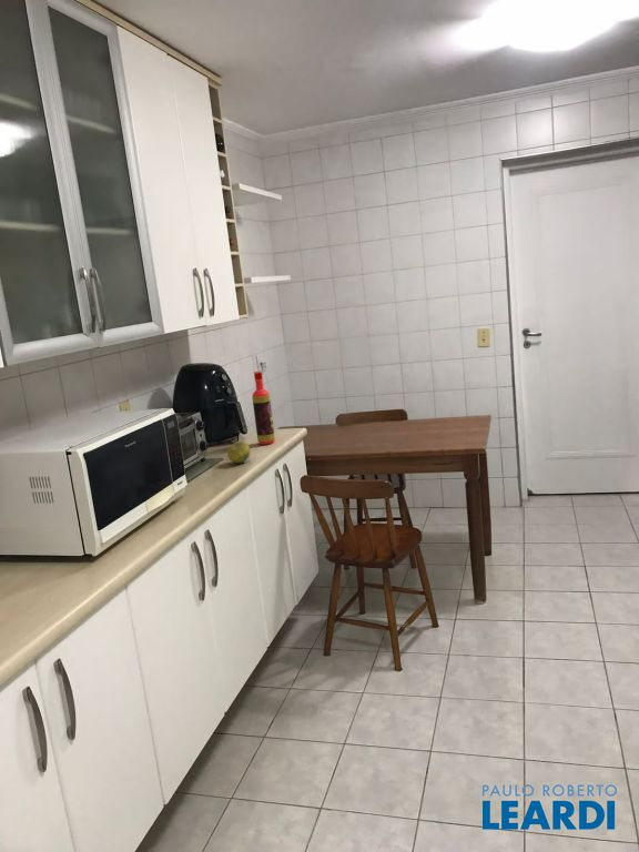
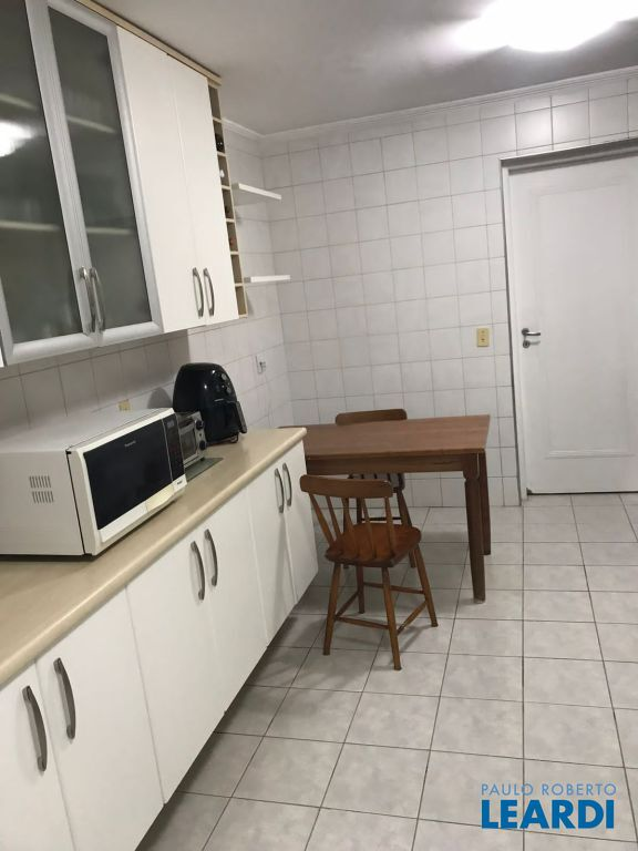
- fruit [226,440,252,464]
- bottle [251,371,276,446]
